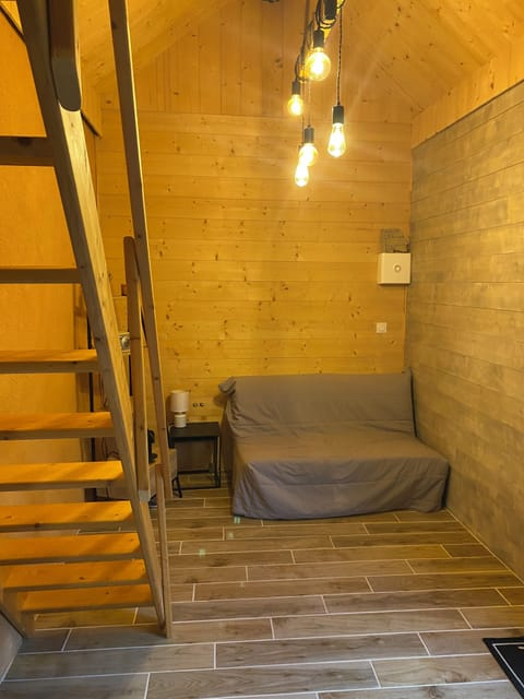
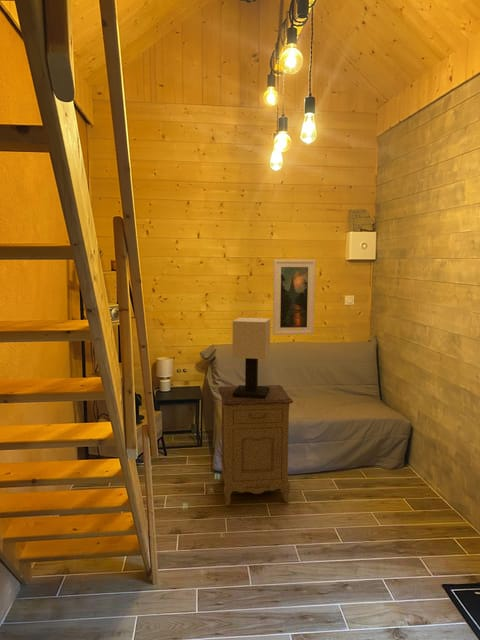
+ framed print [272,259,316,336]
+ nightstand [217,384,294,507]
+ table lamp [232,317,271,399]
